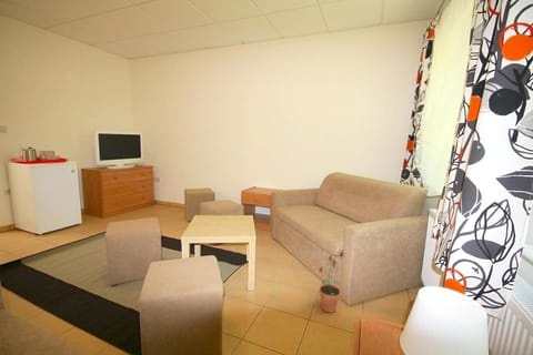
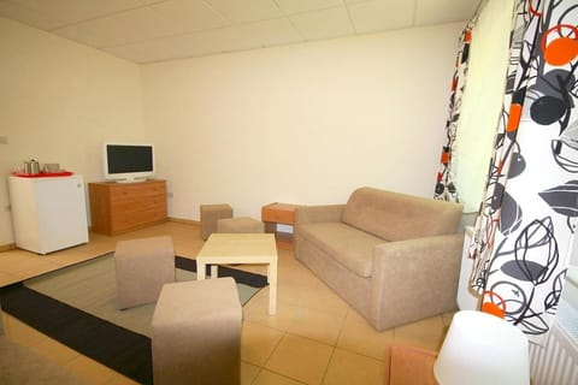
- potted plant [318,250,345,314]
